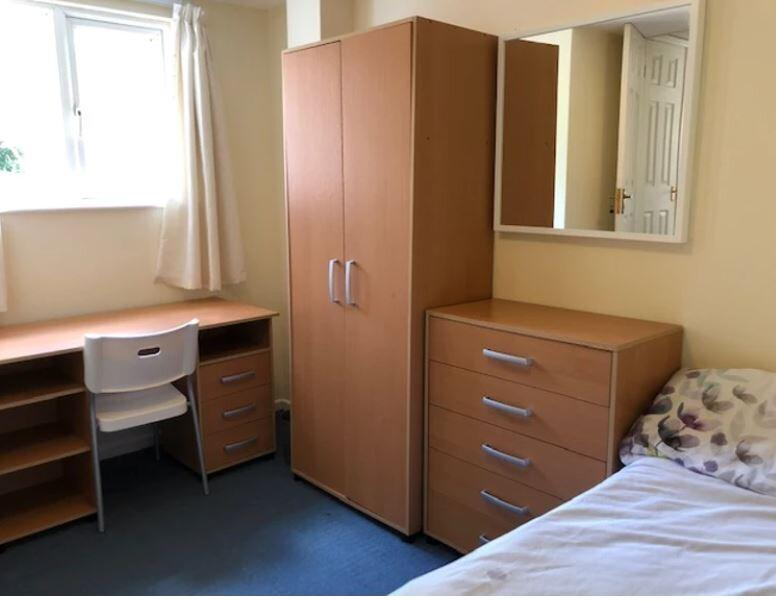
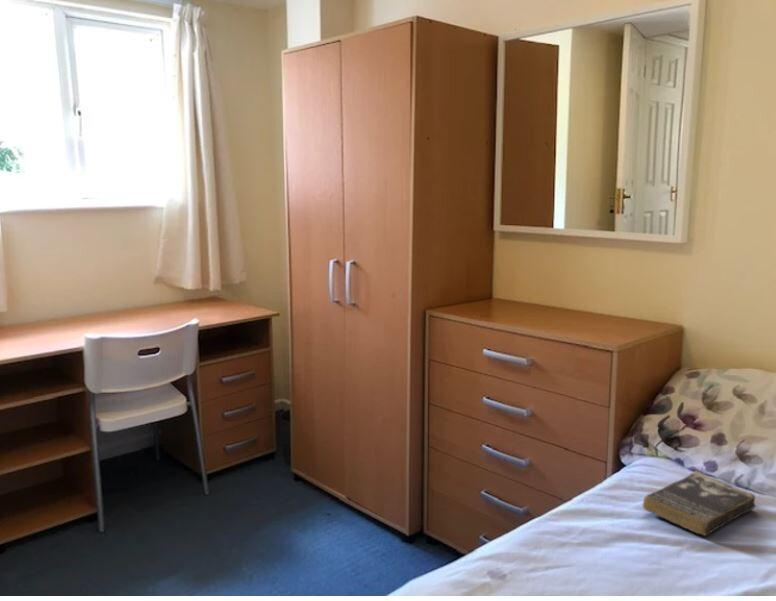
+ book [641,470,757,537]
